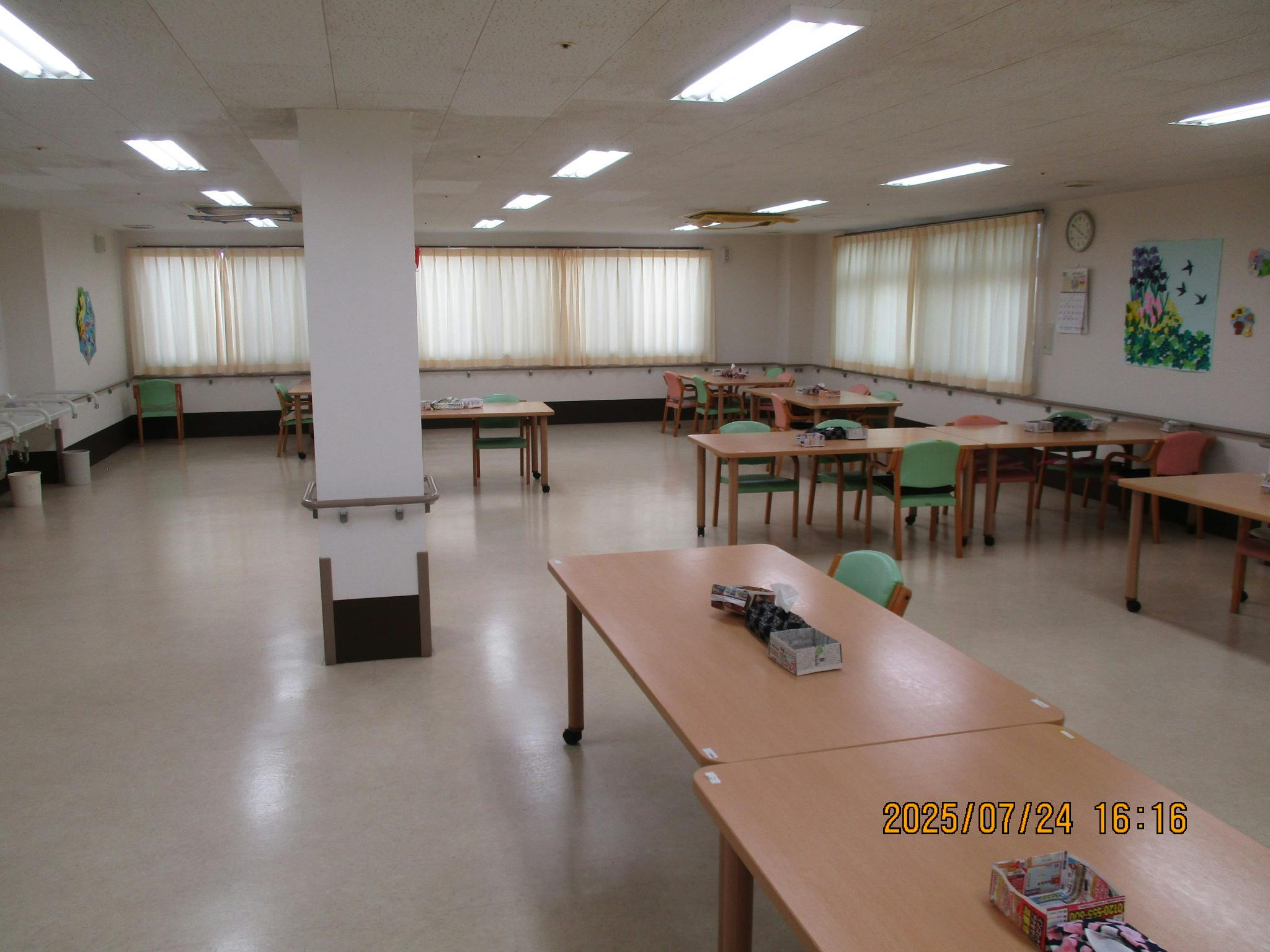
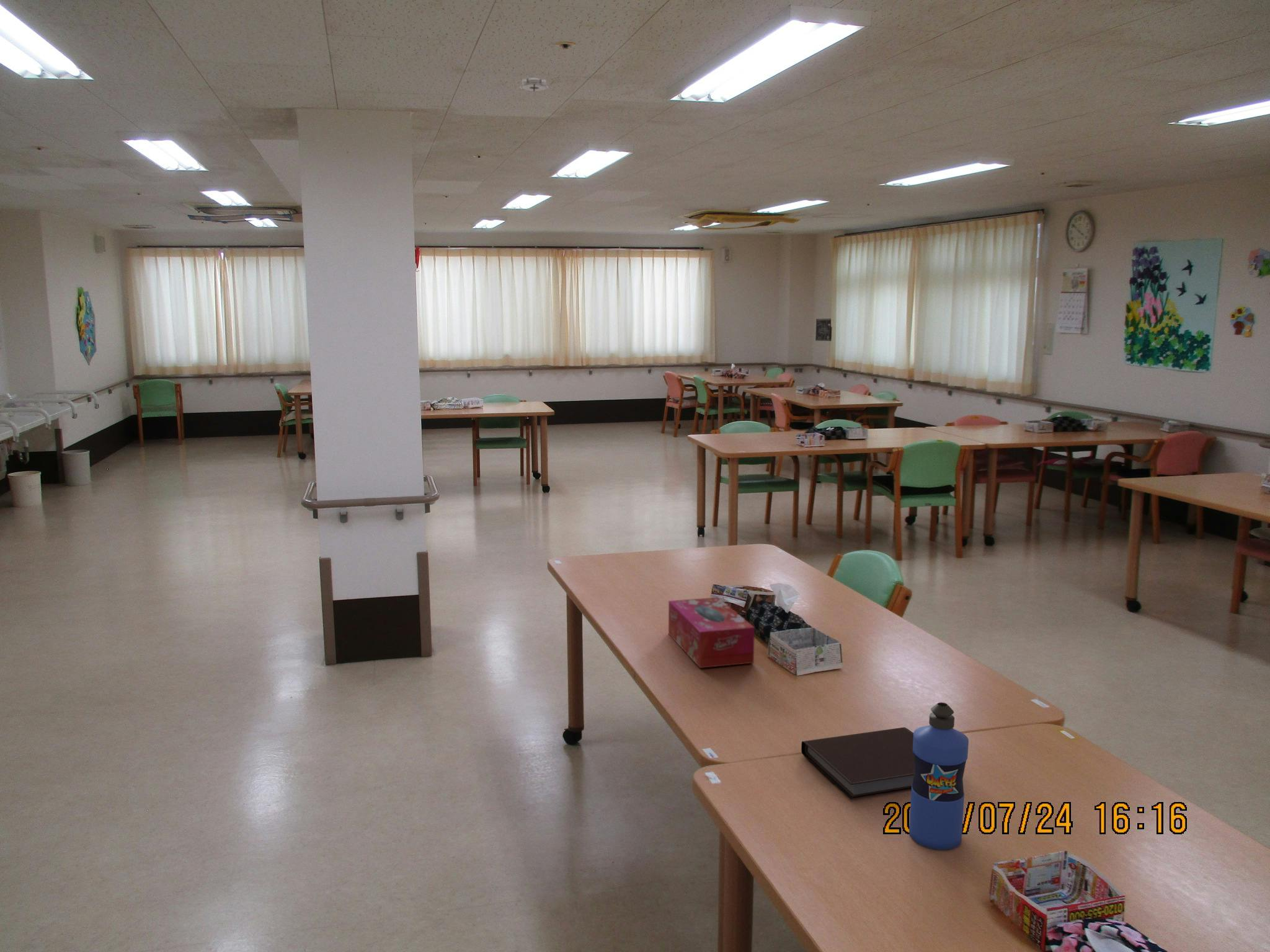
+ water bottle [908,702,969,850]
+ wall art [815,318,832,342]
+ tissue box [668,597,755,669]
+ notebook [801,726,915,800]
+ smoke detector [518,77,549,92]
